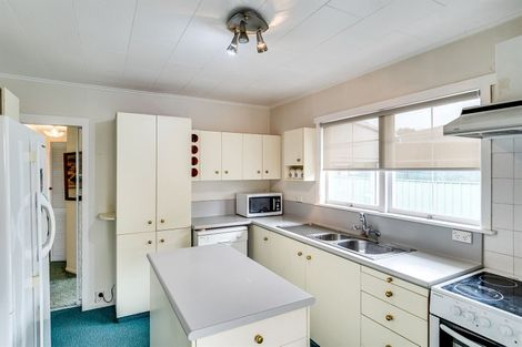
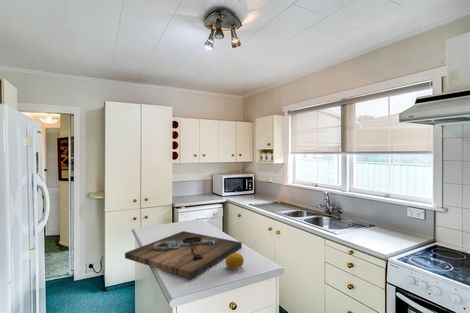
+ fruit [224,252,245,270]
+ cutting board [124,230,243,280]
